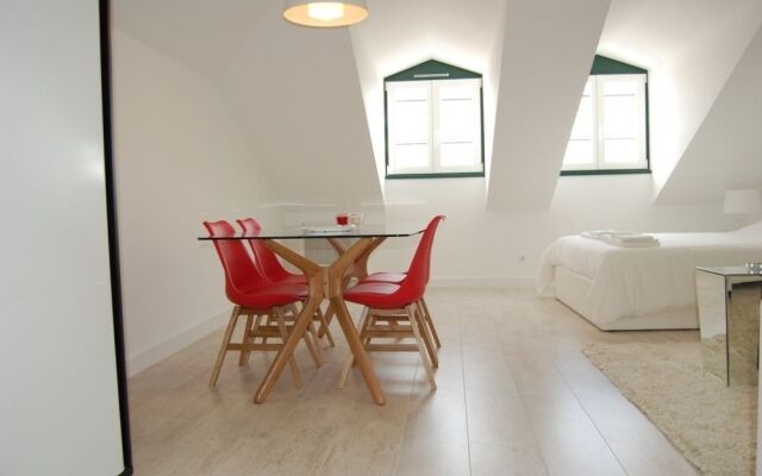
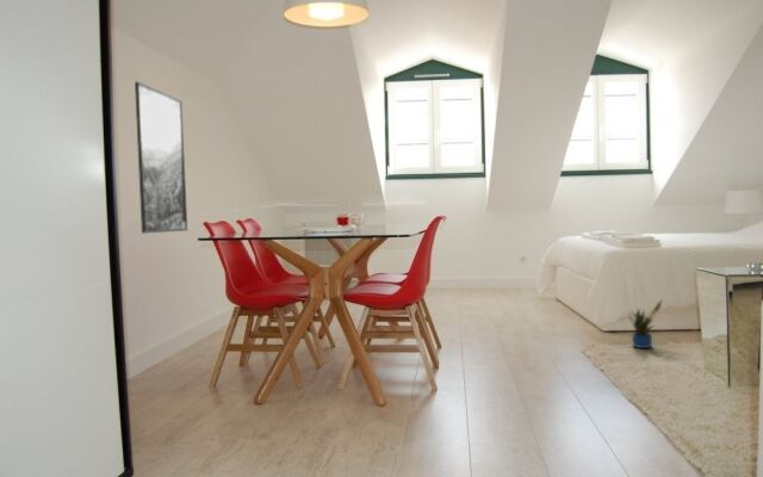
+ potted plant [627,298,664,349]
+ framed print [134,81,188,235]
